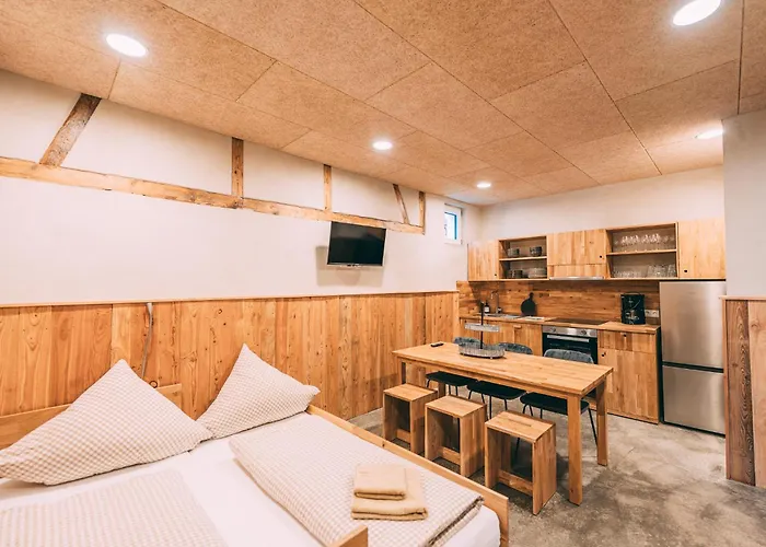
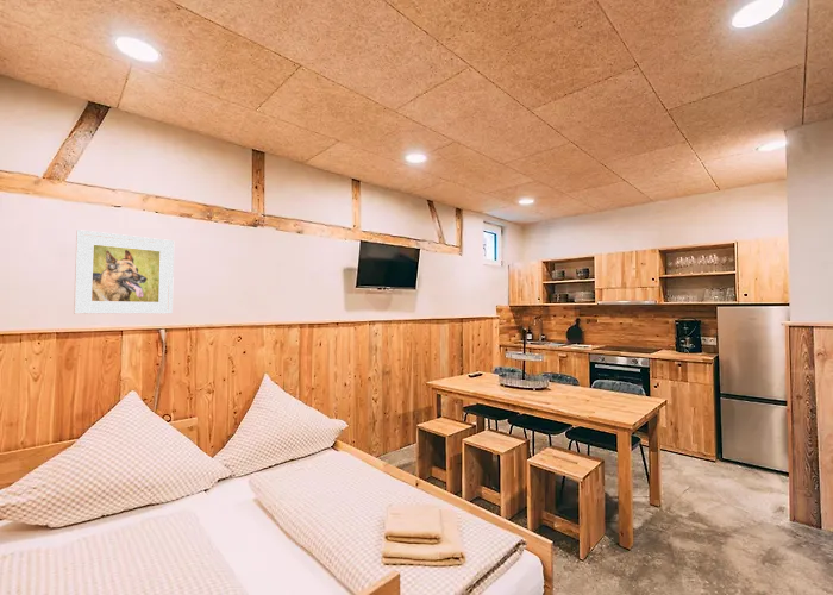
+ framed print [73,228,175,315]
